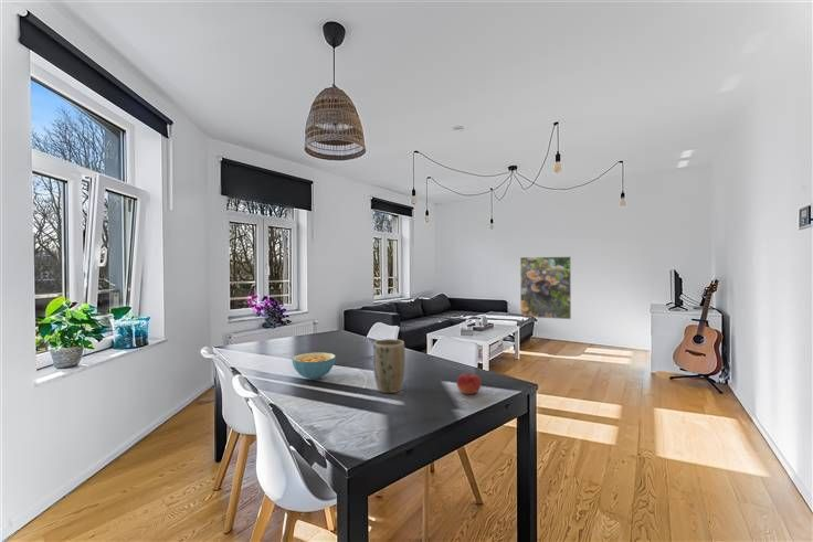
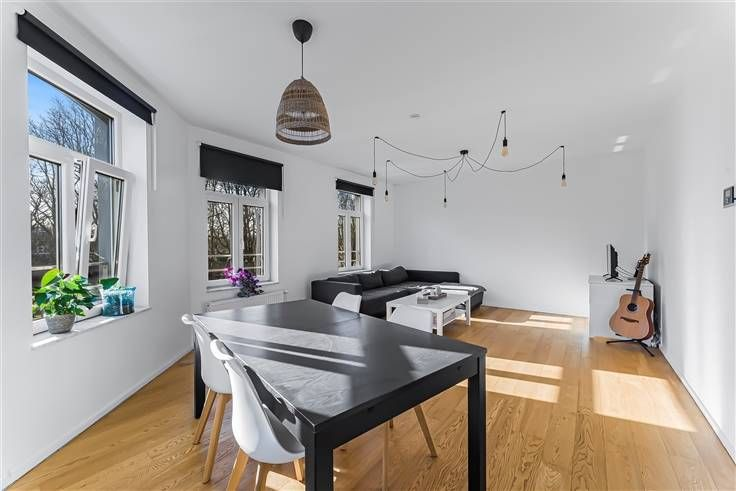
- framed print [519,255,572,320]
- fruit [456,372,482,395]
- cereal bowl [291,351,337,381]
- plant pot [372,338,406,394]
